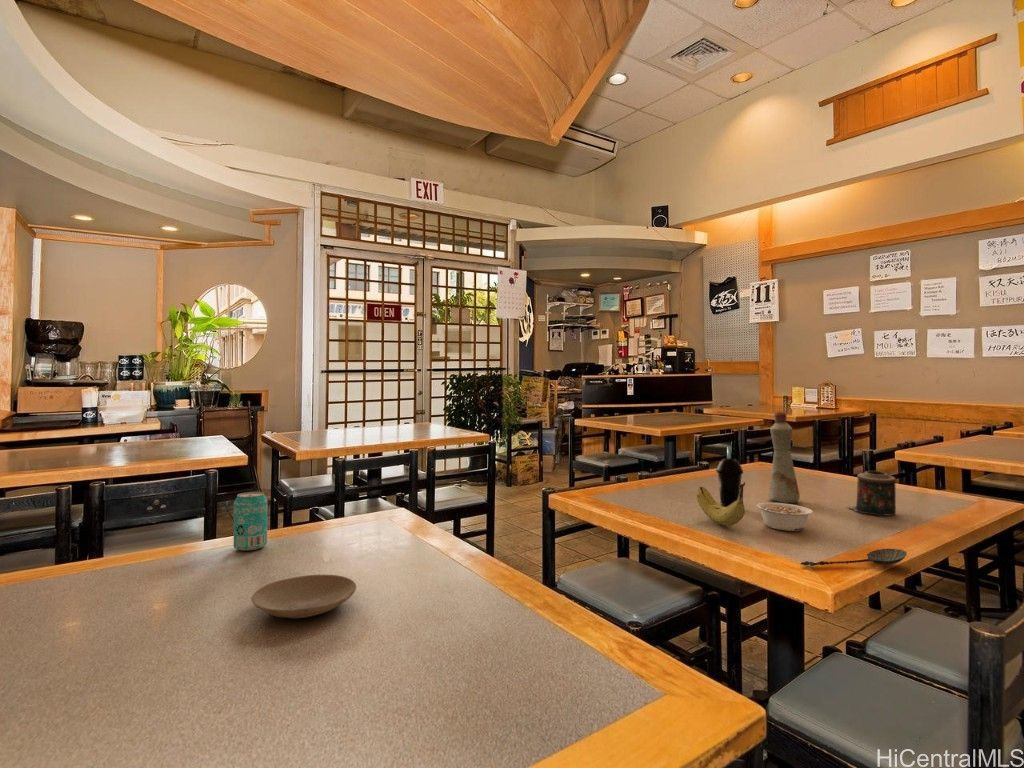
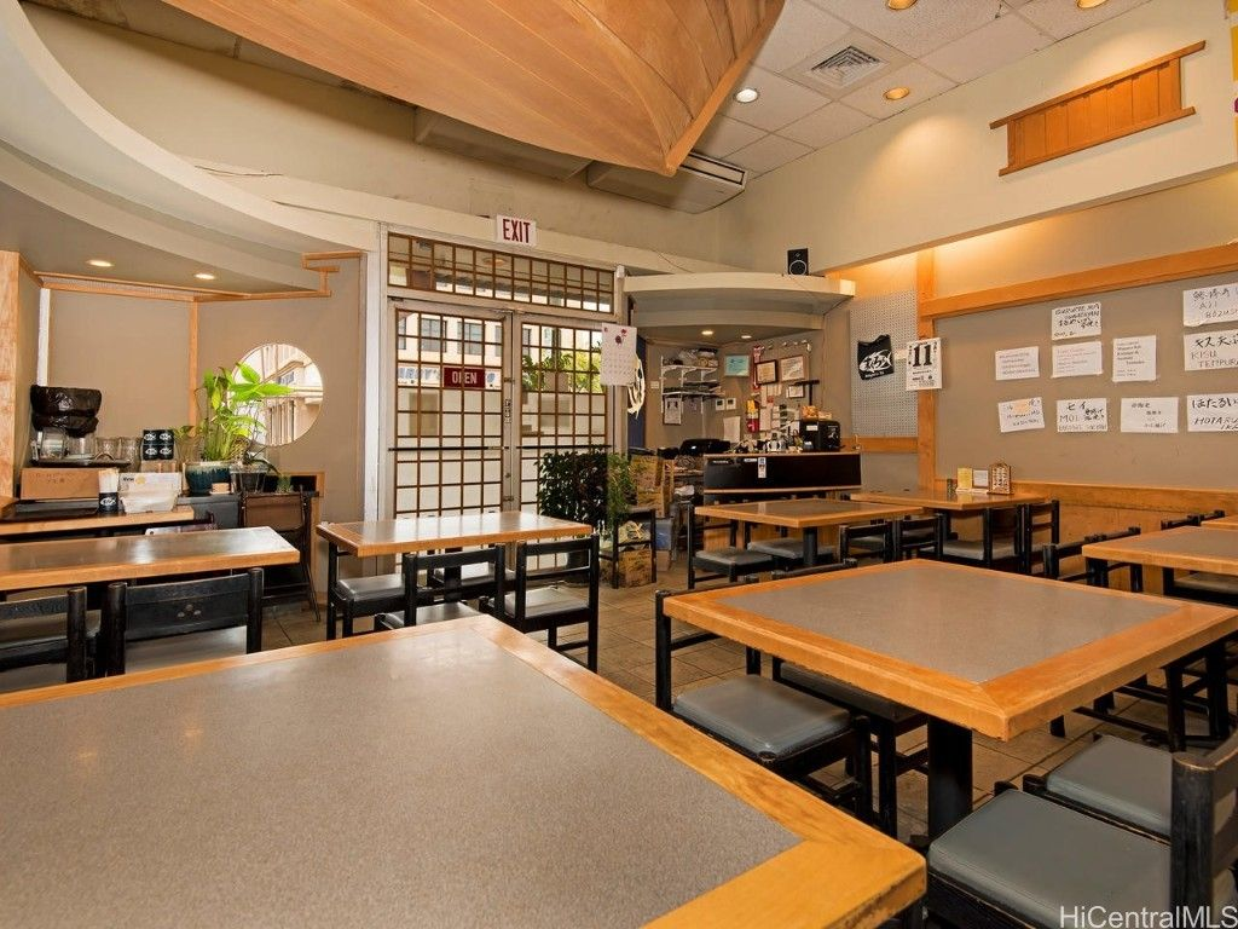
- fruit [696,481,746,527]
- candle [846,470,897,516]
- bottle [768,410,801,504]
- plate [250,574,357,619]
- cup [715,446,744,507]
- beverage can [233,491,268,552]
- spoon [800,548,908,567]
- legume [756,502,814,532]
